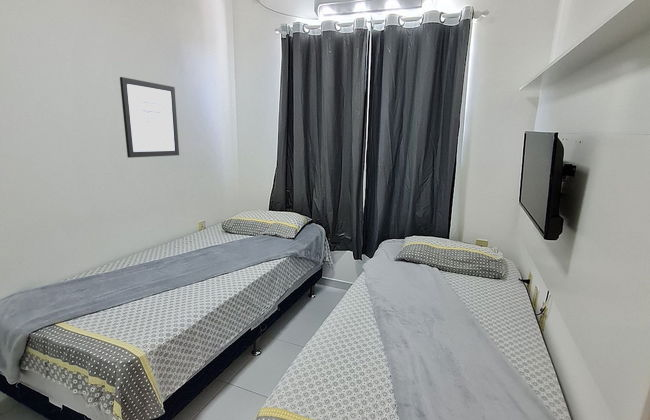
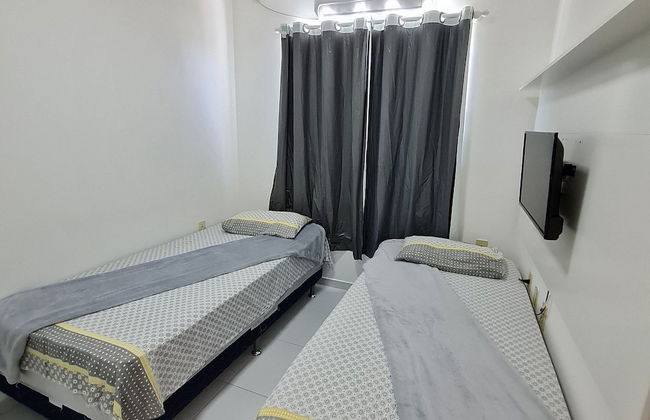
- wall art [119,76,180,159]
